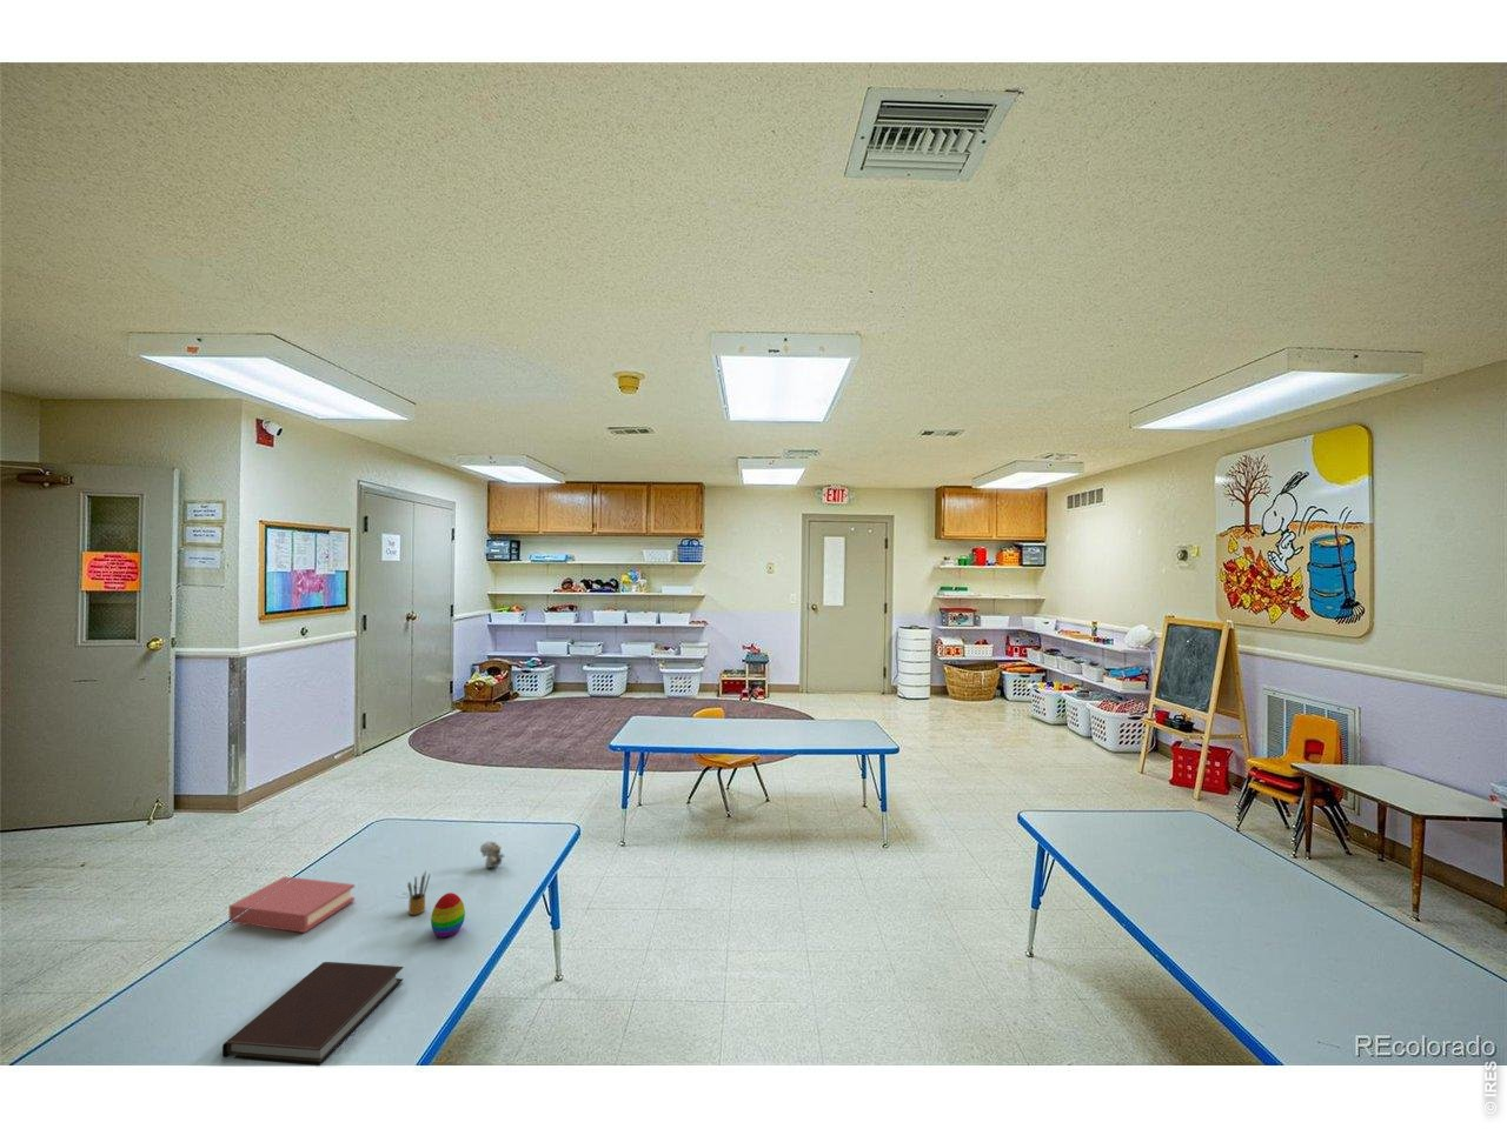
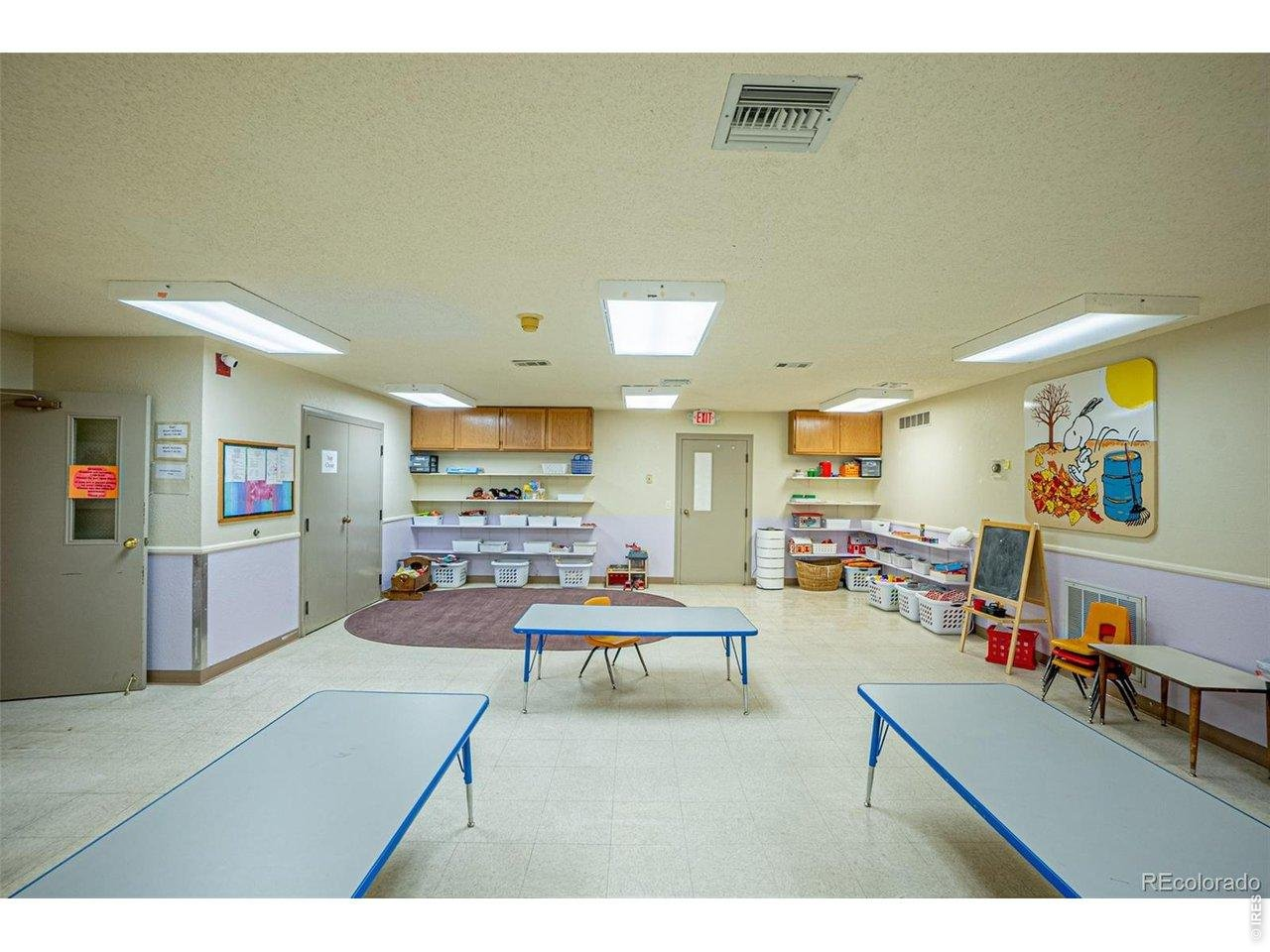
- notebook [222,961,405,1066]
- book [227,875,356,933]
- pencil box [406,869,431,917]
- decorative egg [430,892,466,938]
- teddy bear [479,840,505,869]
